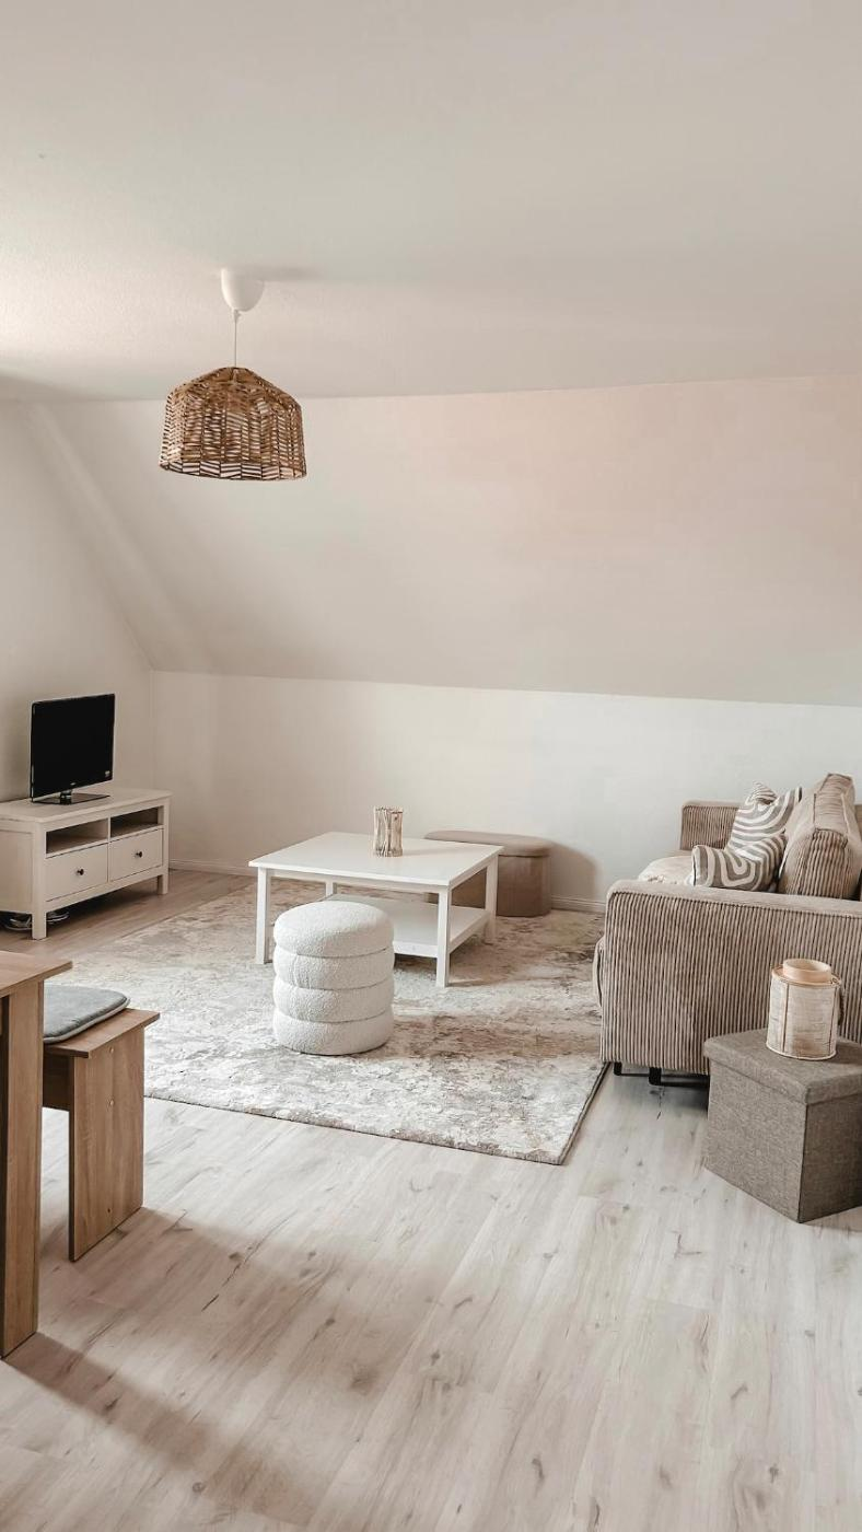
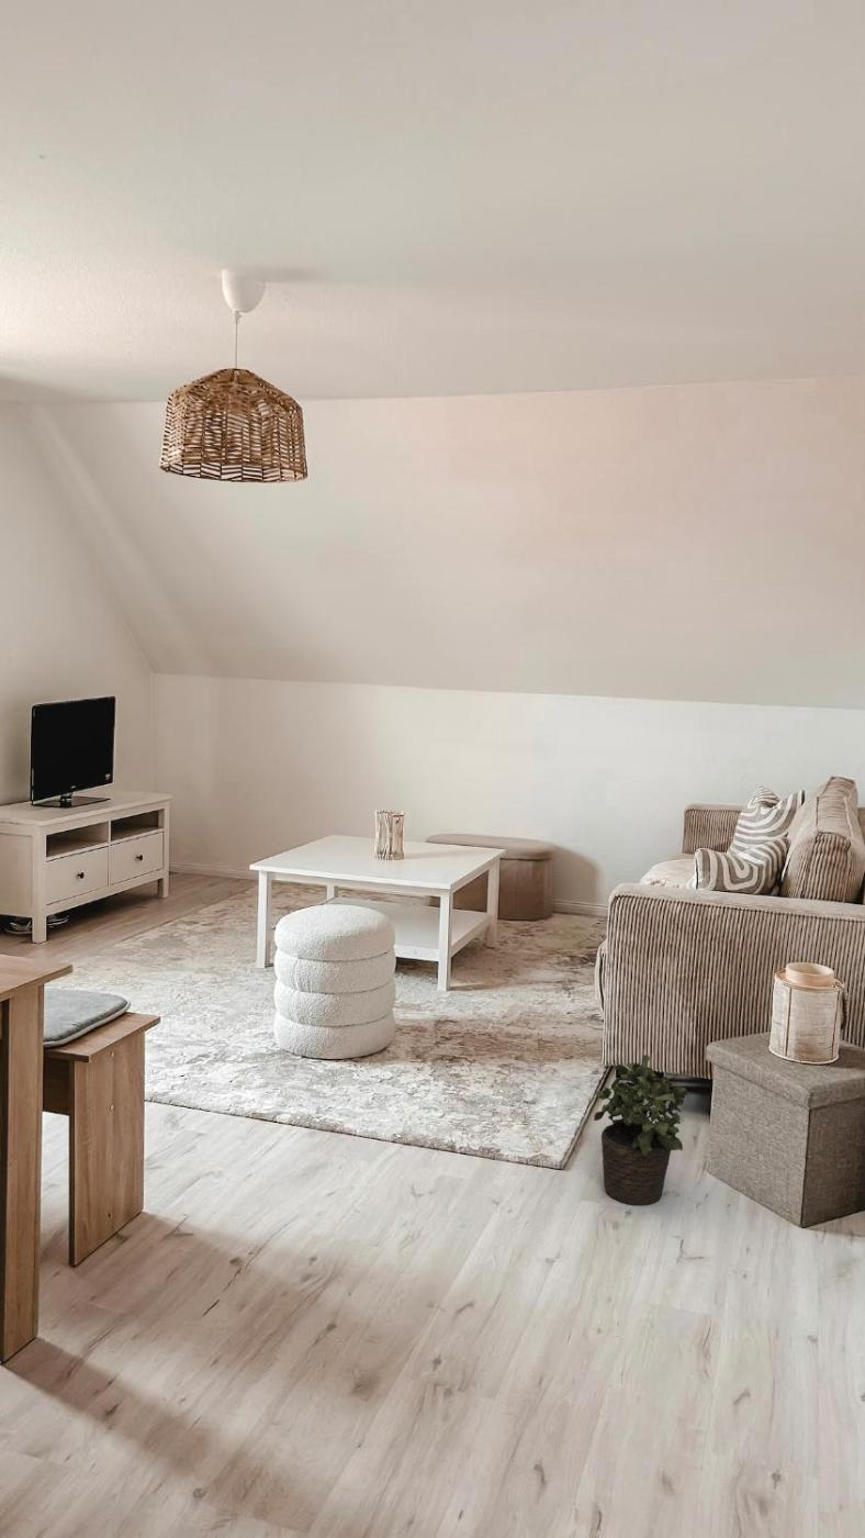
+ potted plant [593,1054,688,1206]
